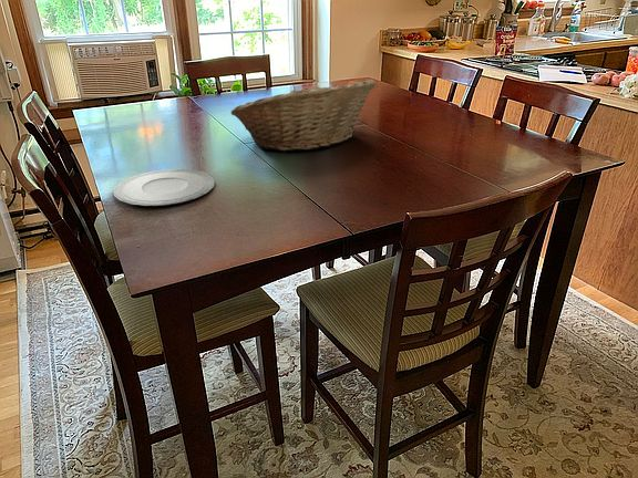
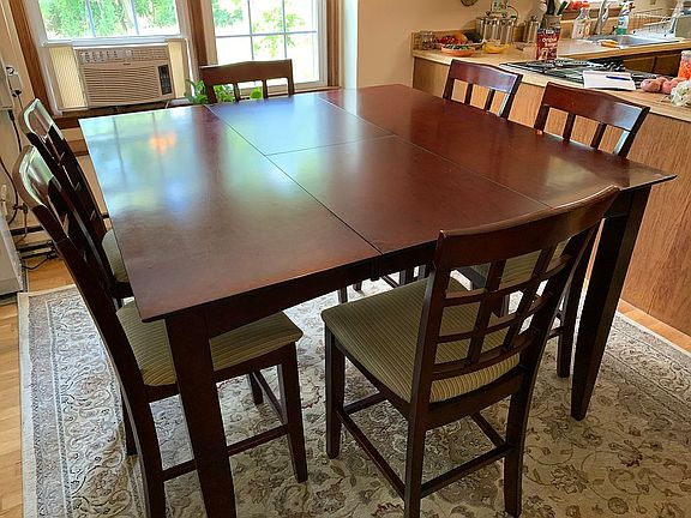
- fruit basket [230,79,377,152]
- plate [112,168,216,208]
